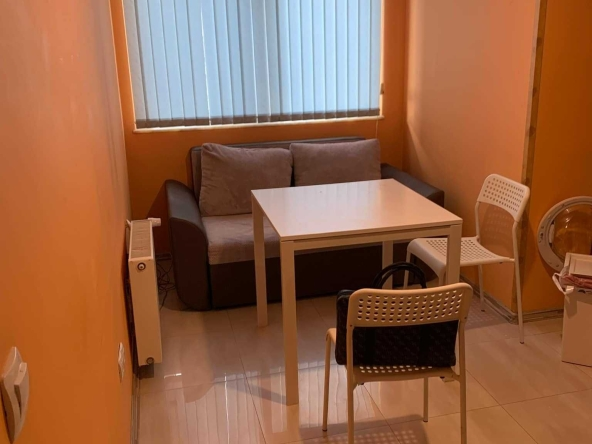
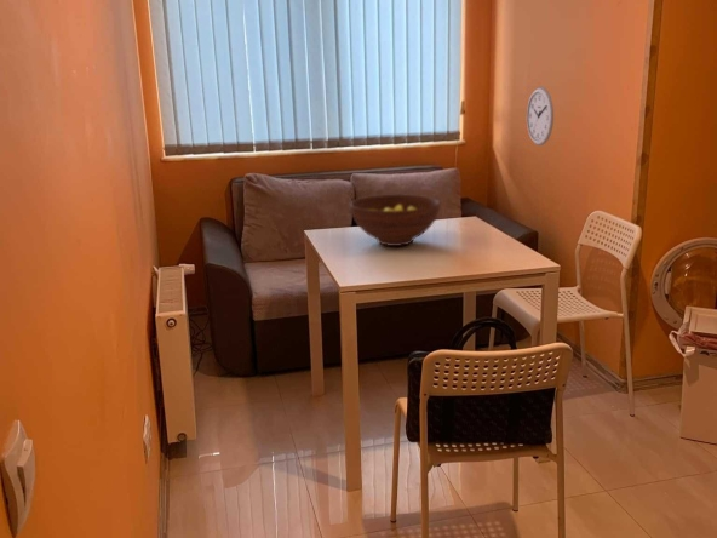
+ wall clock [526,86,555,147]
+ fruit bowl [349,194,441,247]
